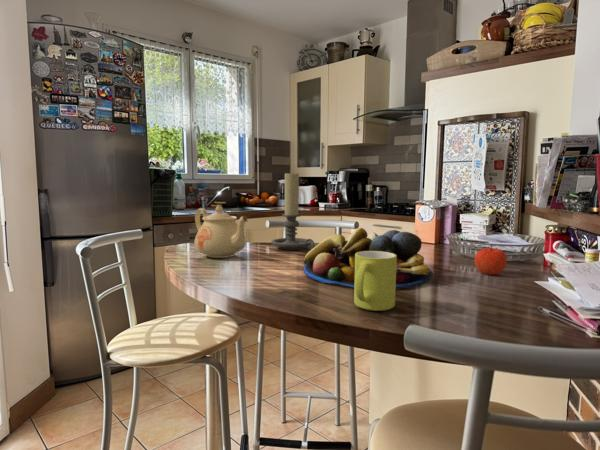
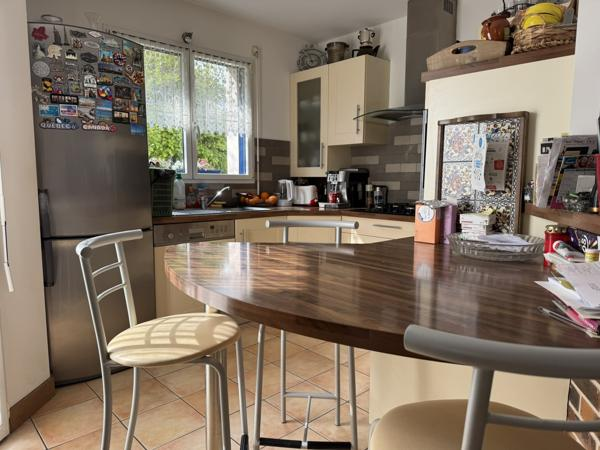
- teapot [194,204,249,259]
- fruit bowl [303,227,434,290]
- apple [474,244,508,276]
- mug [353,251,397,312]
- candle holder [270,171,315,251]
